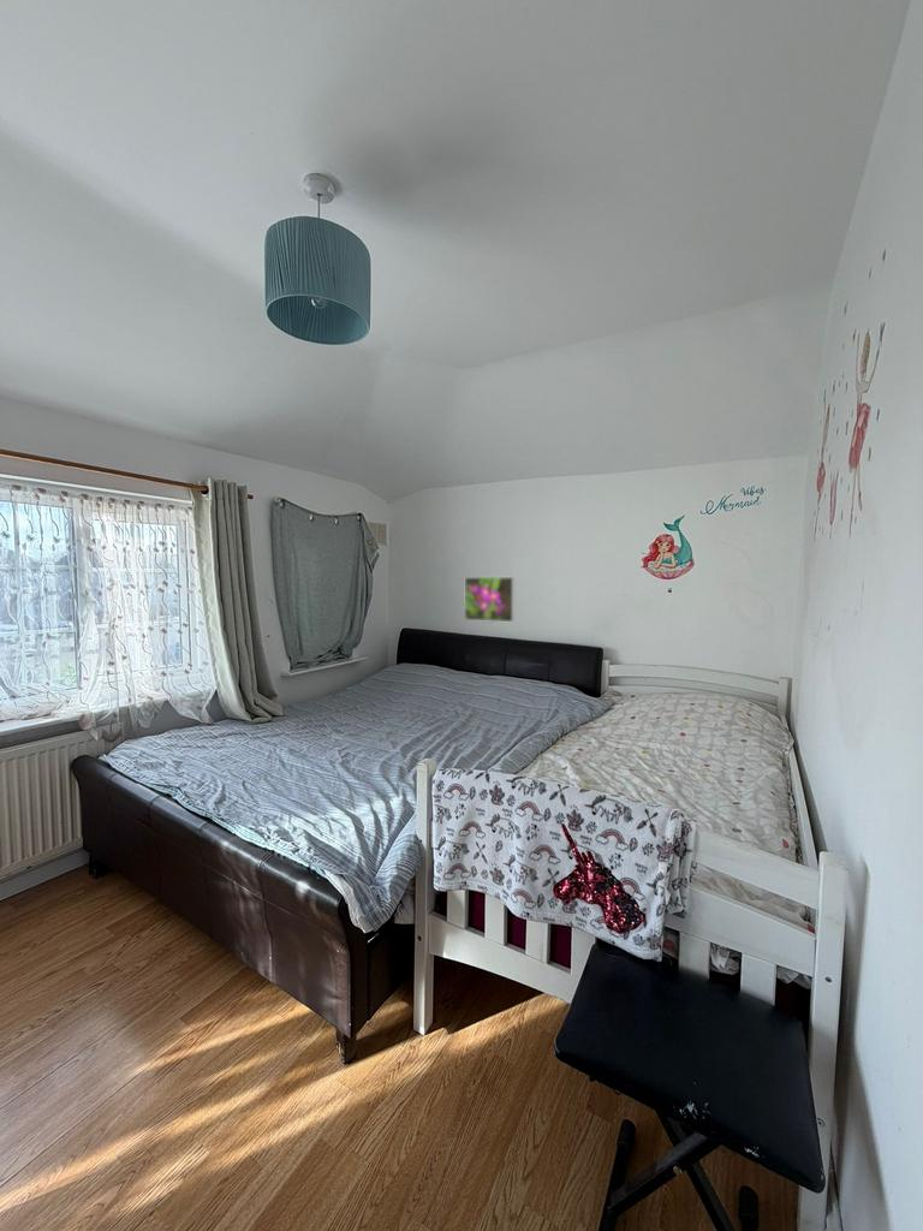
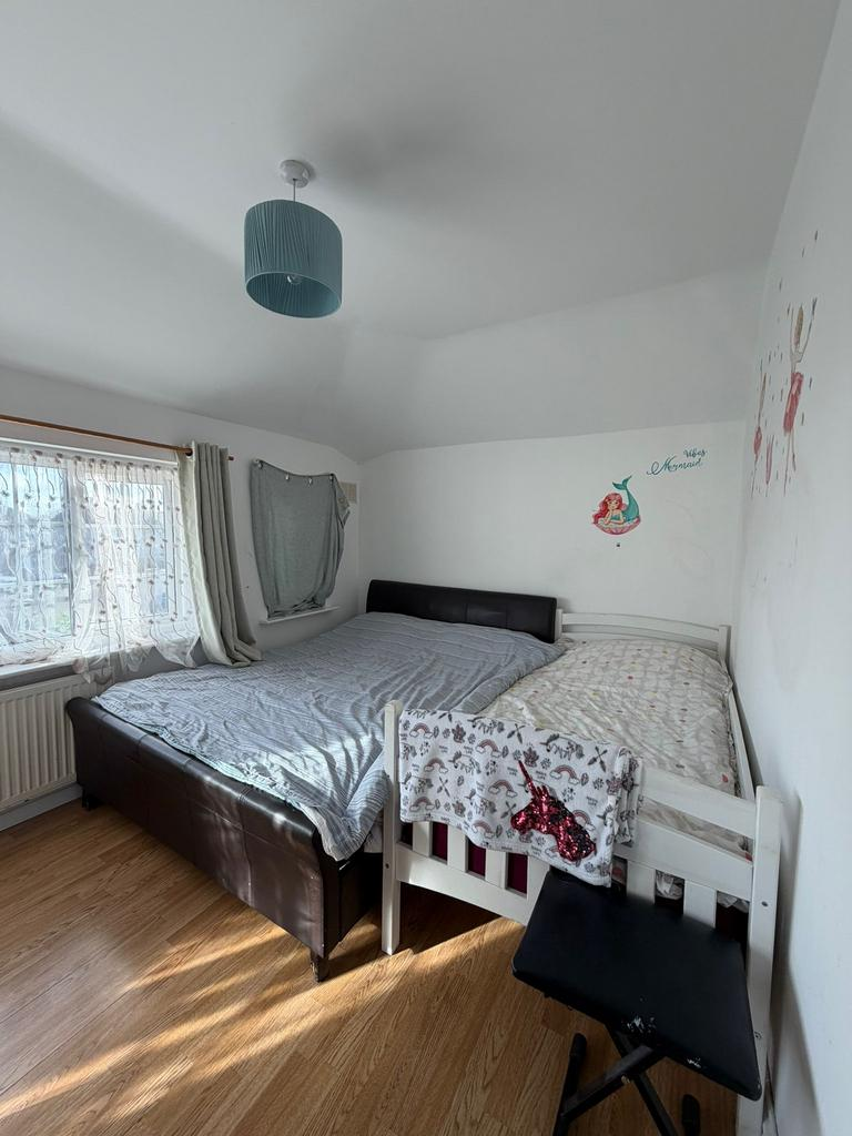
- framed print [463,576,516,623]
